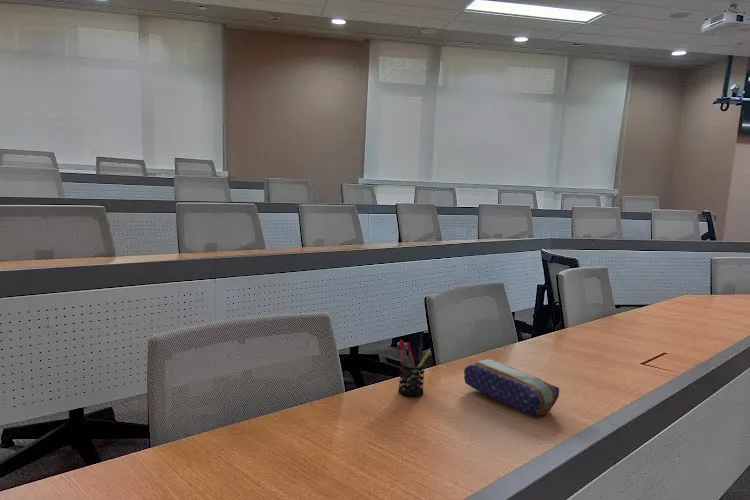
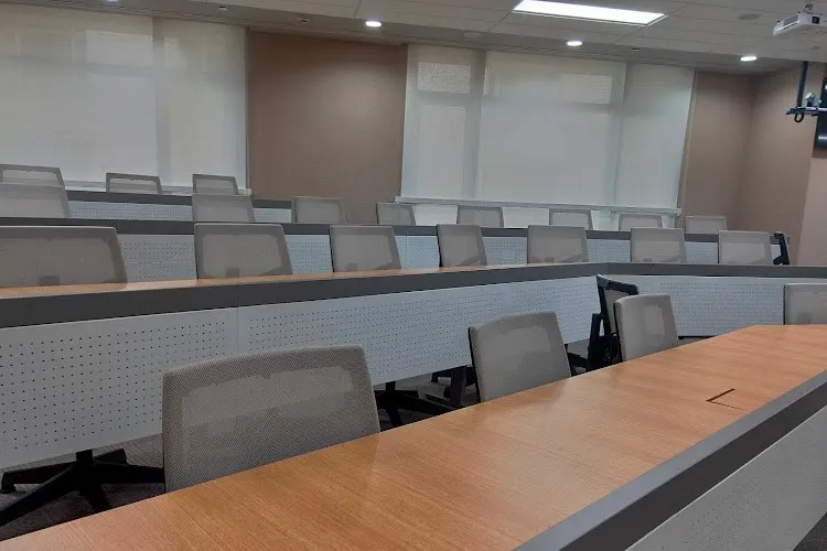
- pen holder [397,339,431,398]
- pencil case [463,358,560,419]
